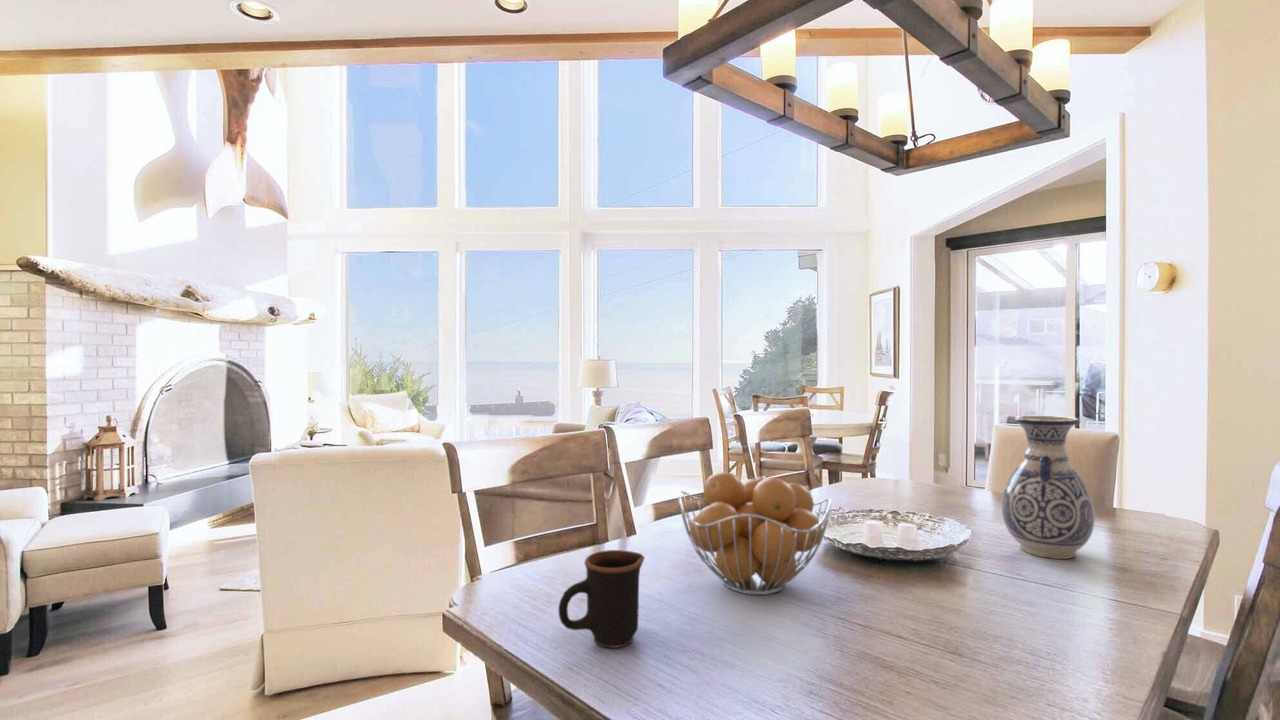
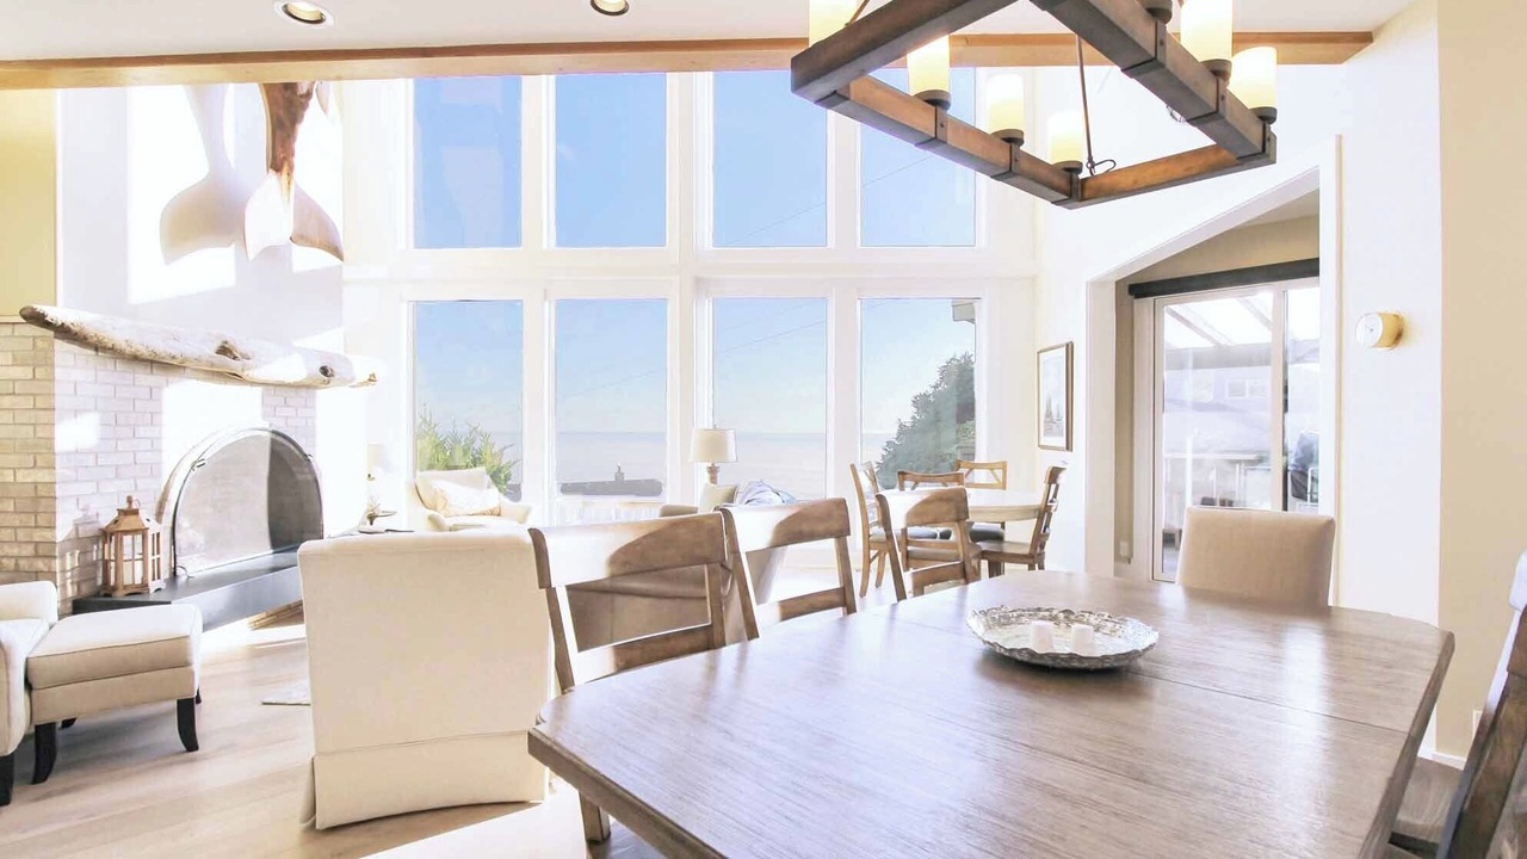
- fruit basket [677,471,833,596]
- vase [1001,415,1096,560]
- mug [557,549,645,649]
